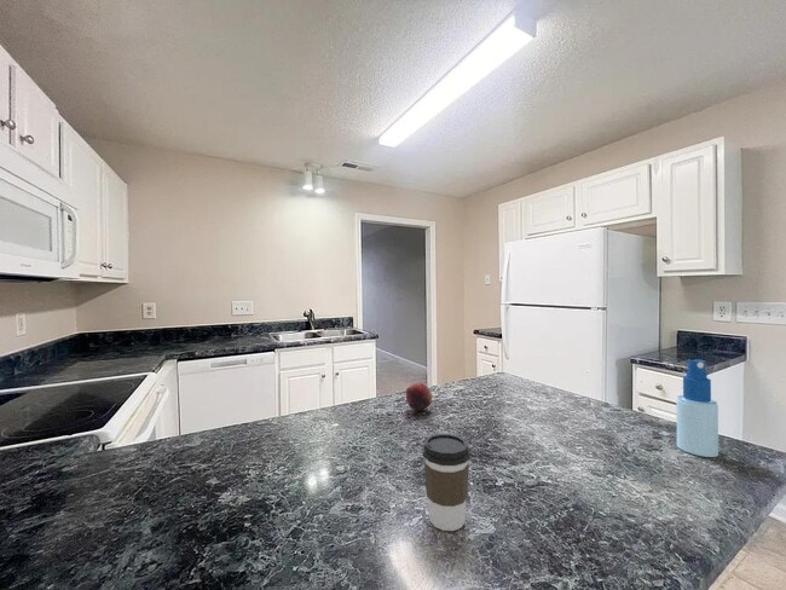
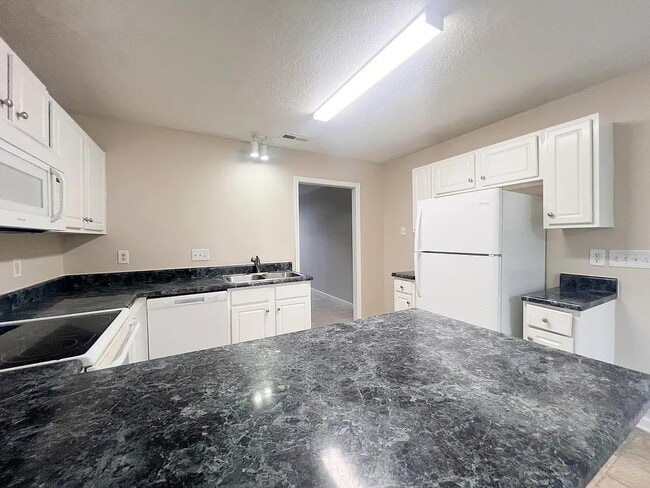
- coffee cup [421,433,472,532]
- spray bottle [675,358,719,458]
- fruit [405,382,433,412]
